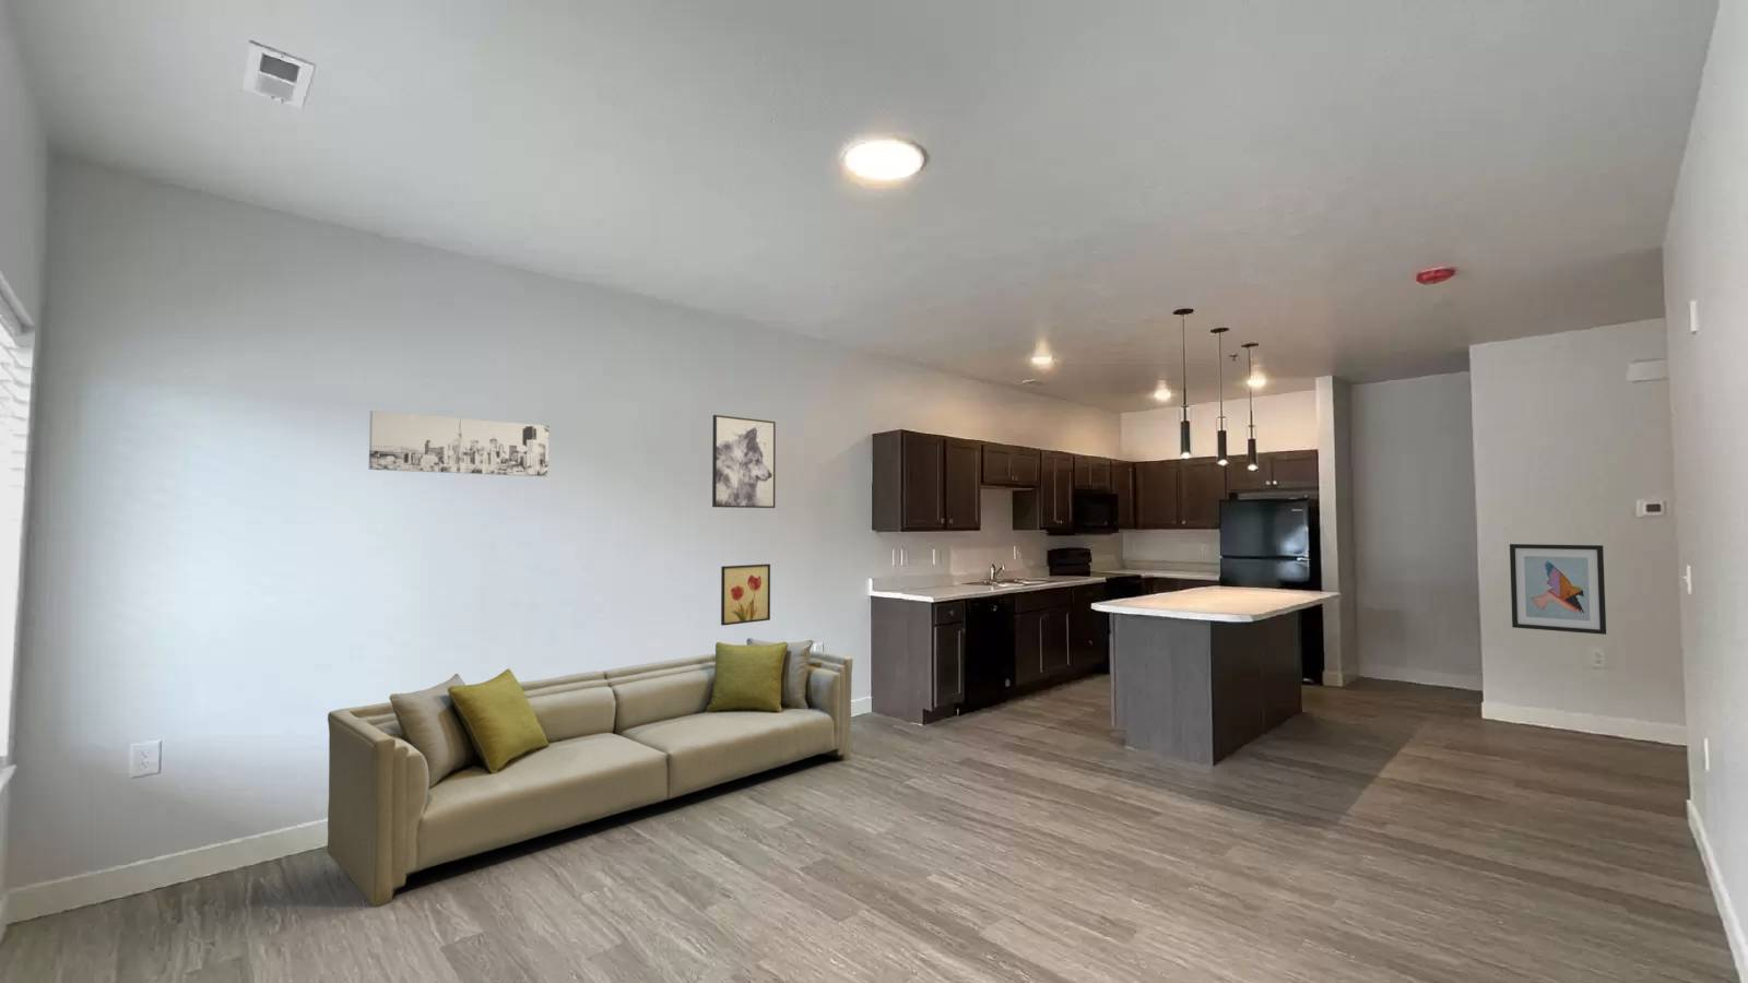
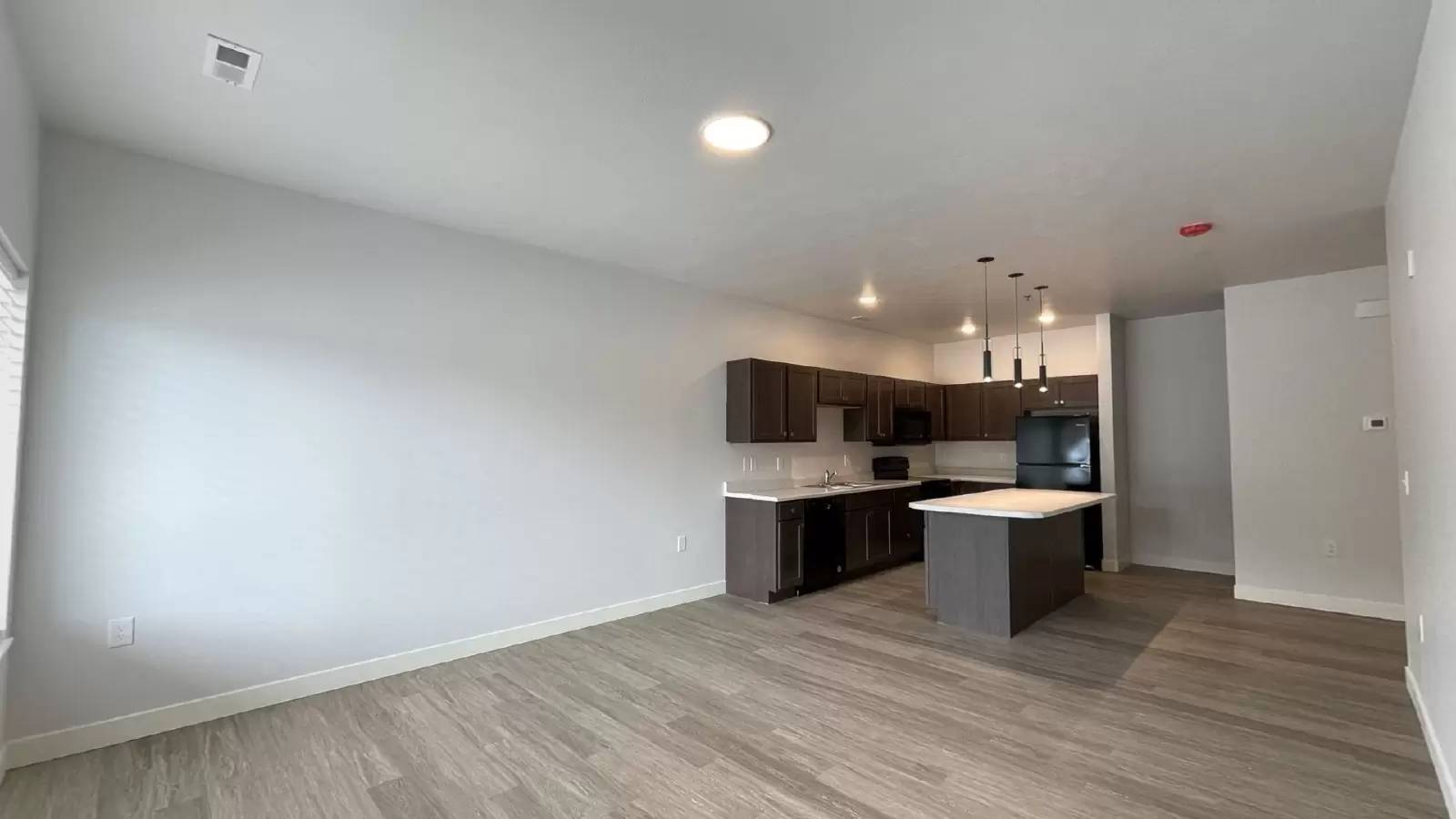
- wall art [711,414,777,509]
- wall art [720,563,771,627]
- sofa [325,637,854,907]
- wall art [369,409,550,478]
- wall art [1509,543,1608,636]
